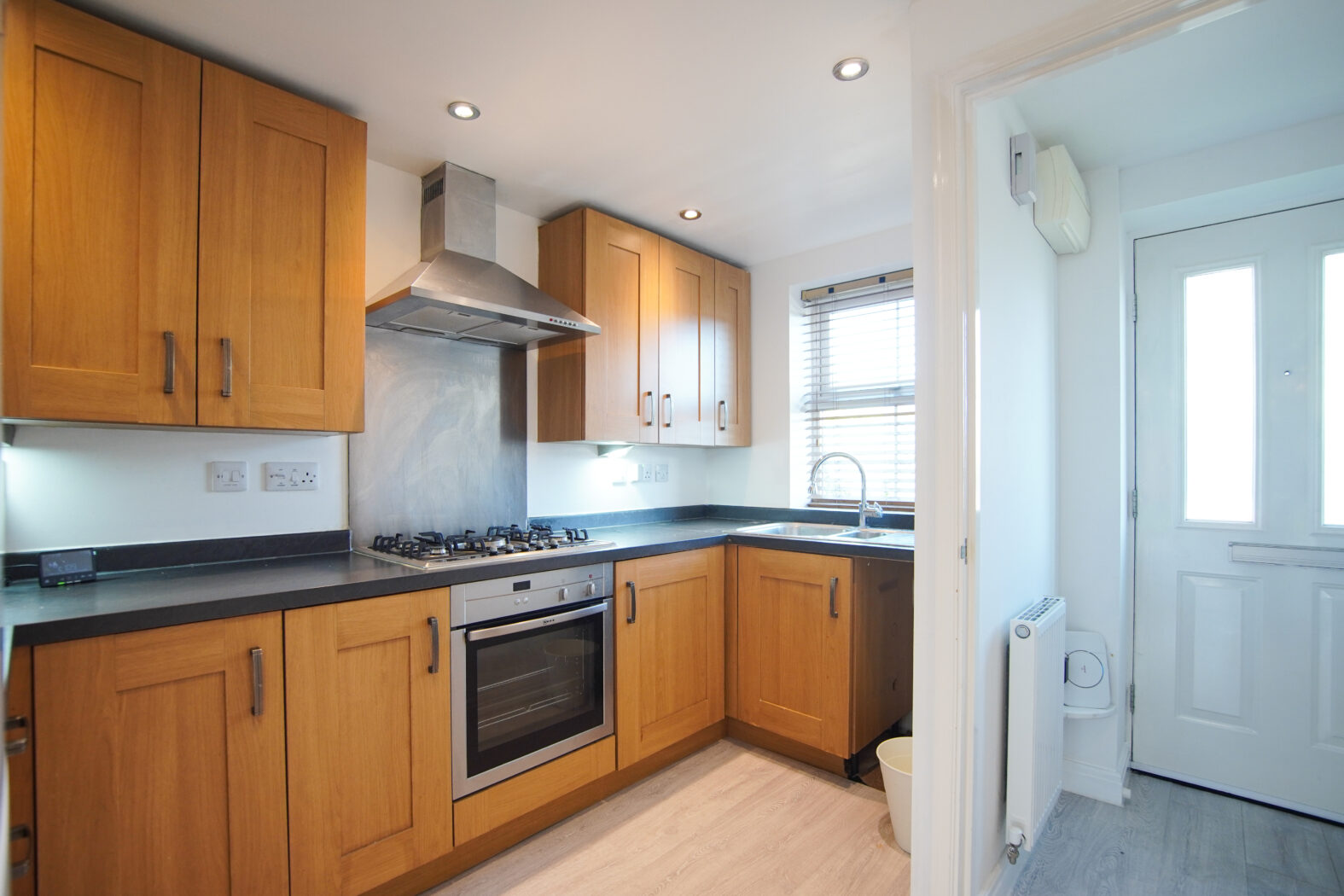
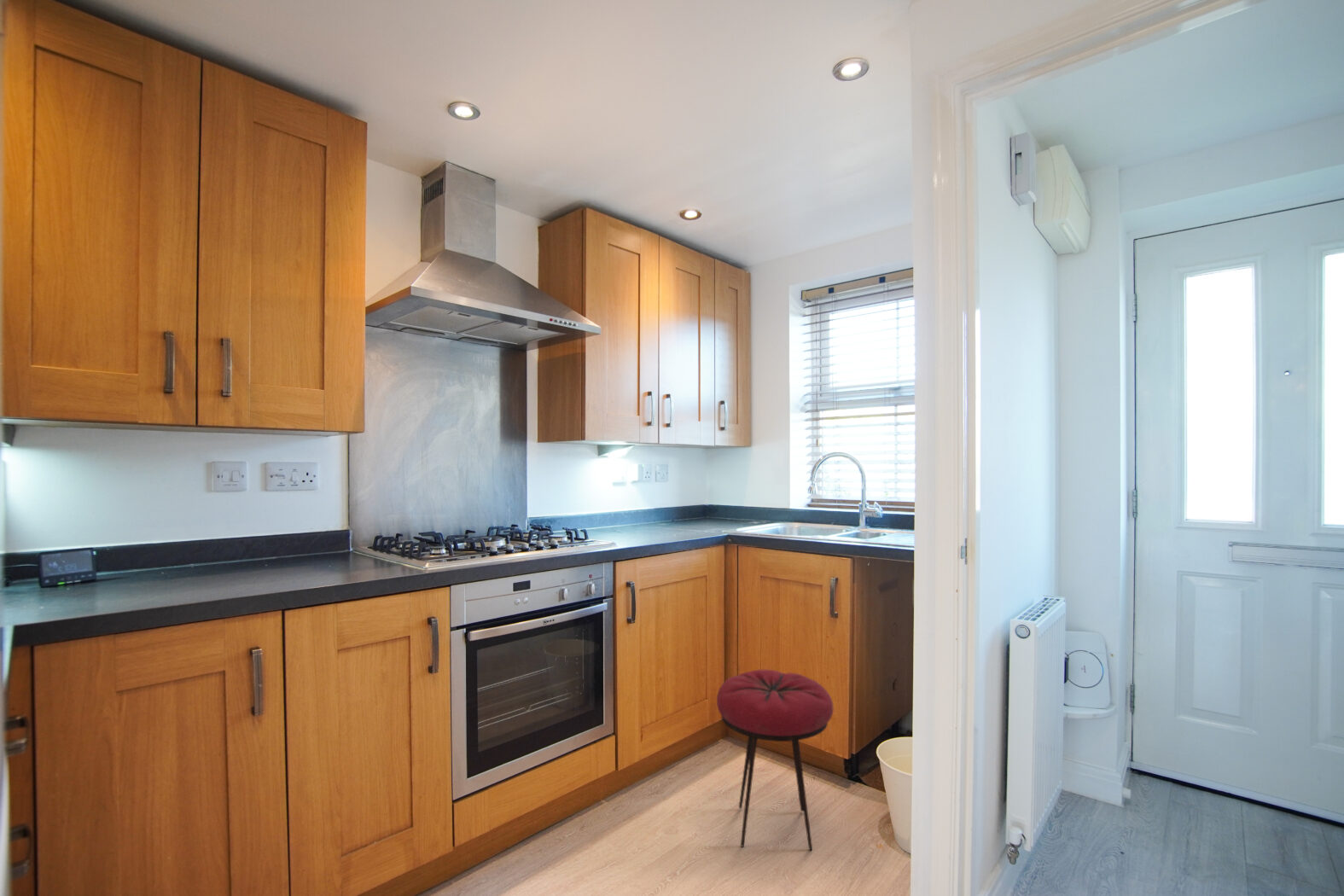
+ stool [716,669,834,851]
